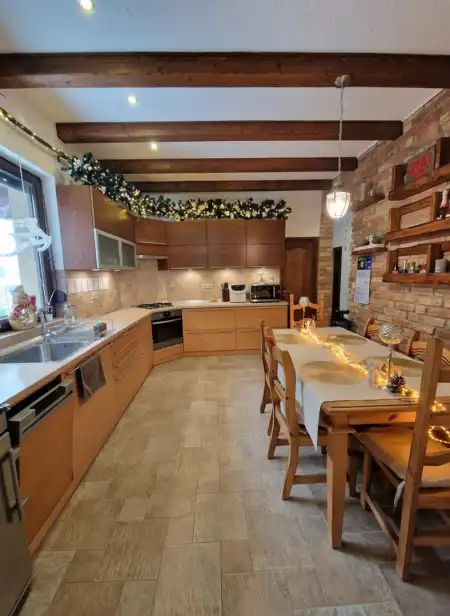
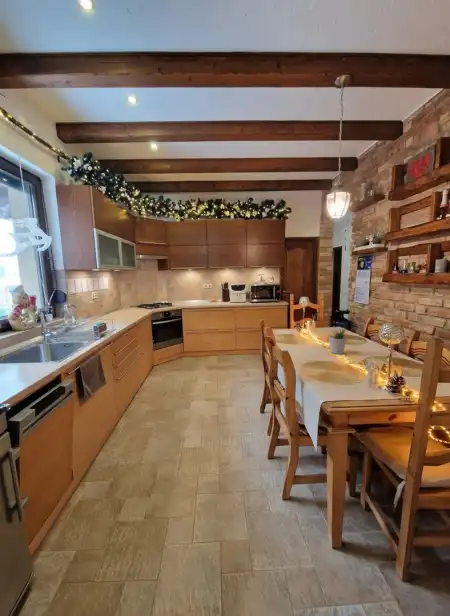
+ potted plant [328,327,348,355]
